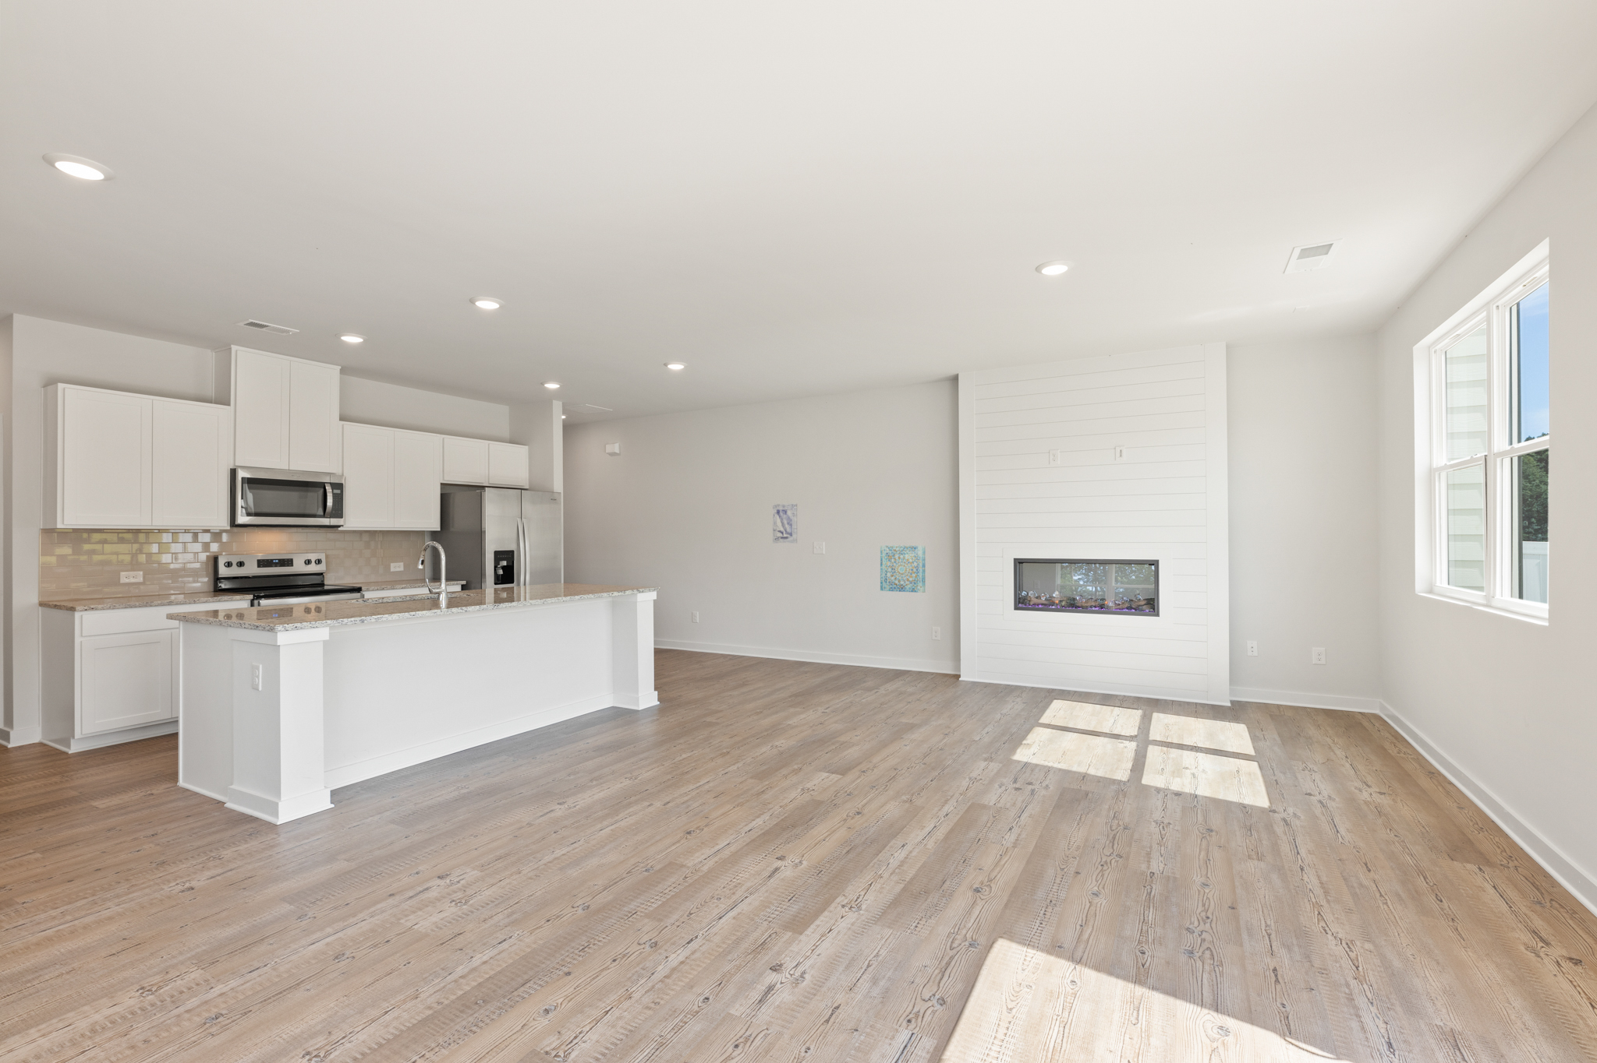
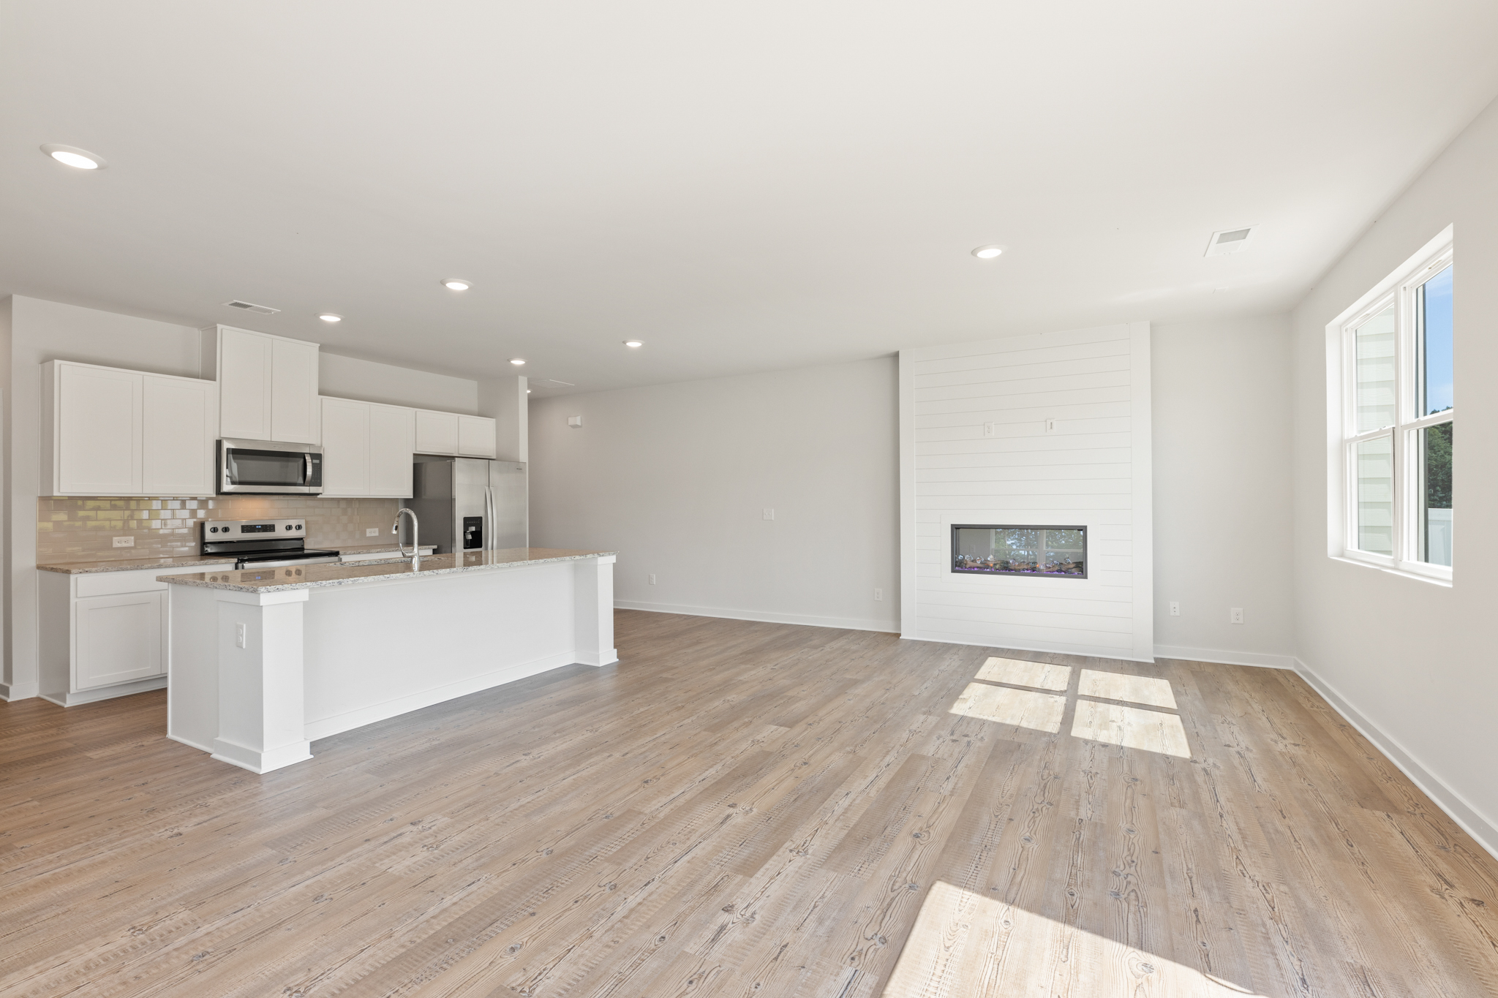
- wall art [772,503,798,545]
- wall art [880,545,926,593]
